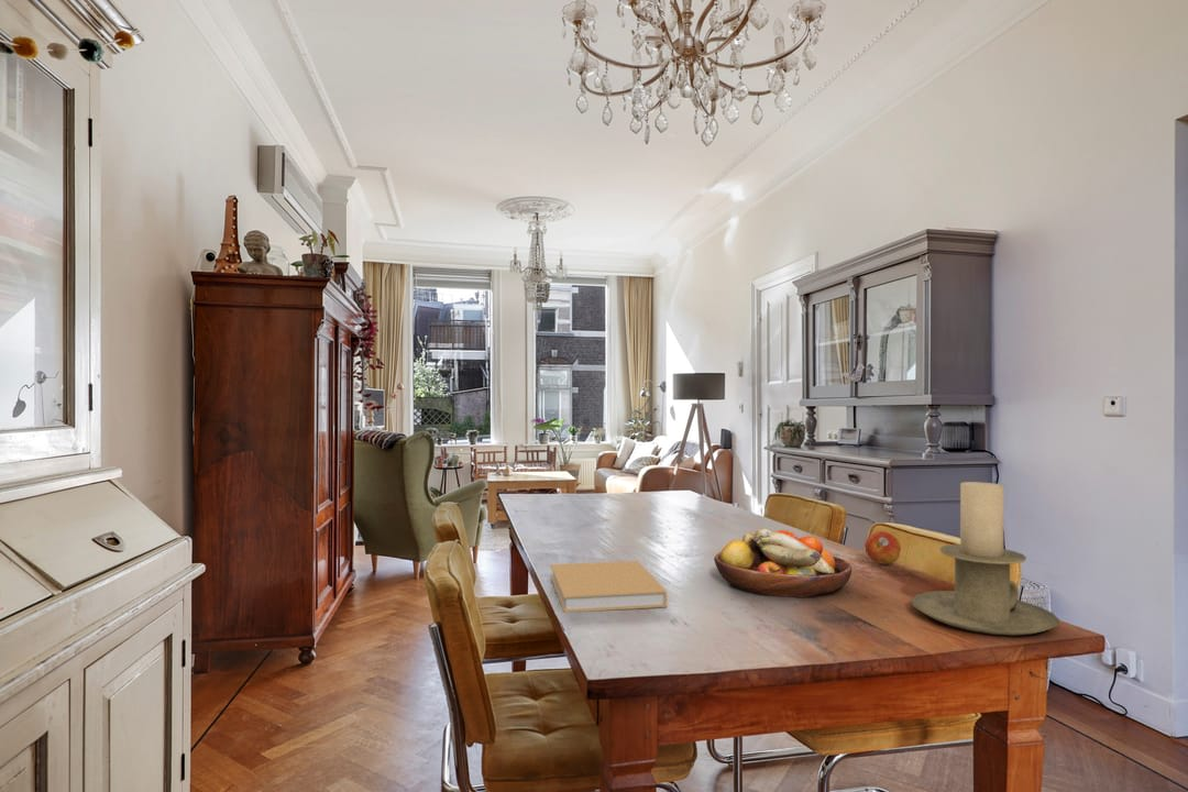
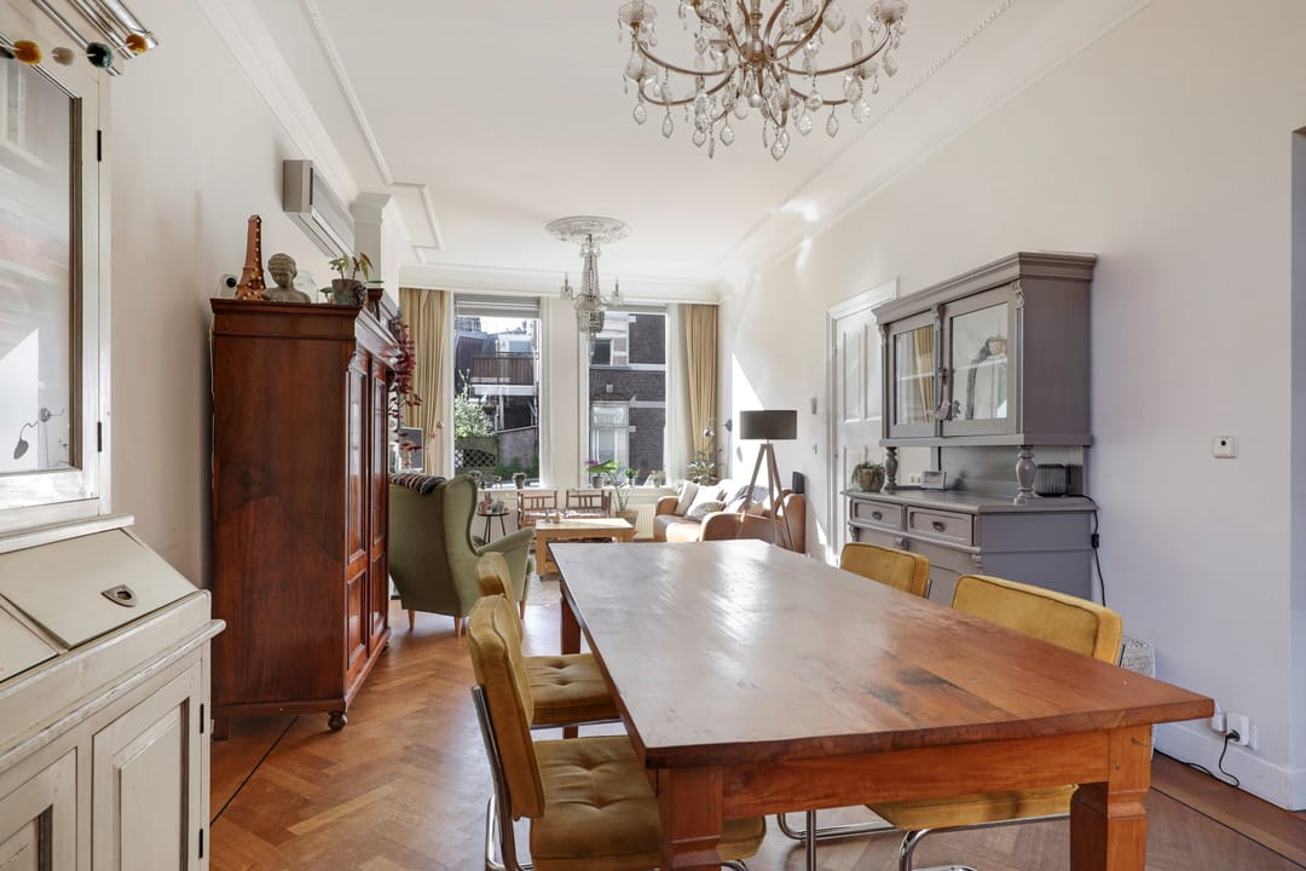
- fruit bowl [713,527,853,598]
- candle holder [910,481,1060,637]
- book [549,560,668,614]
- fruit [864,530,902,565]
